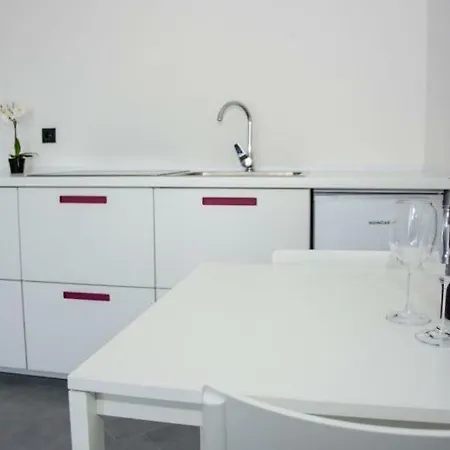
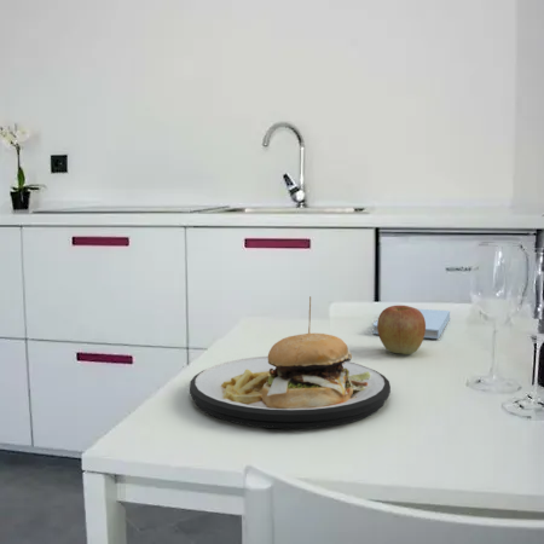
+ notepad [372,308,451,340]
+ apple [377,305,426,355]
+ plate [189,296,392,429]
